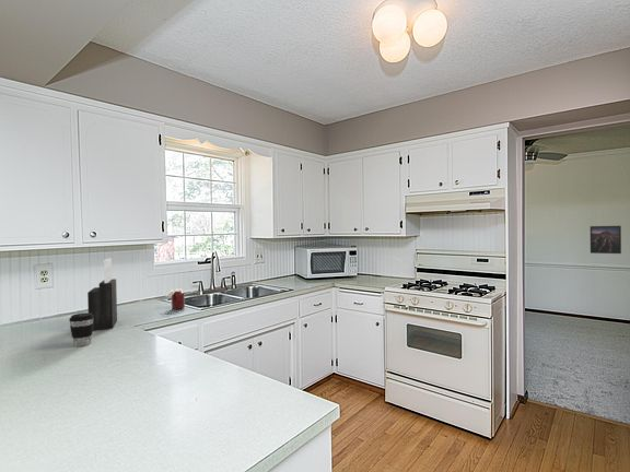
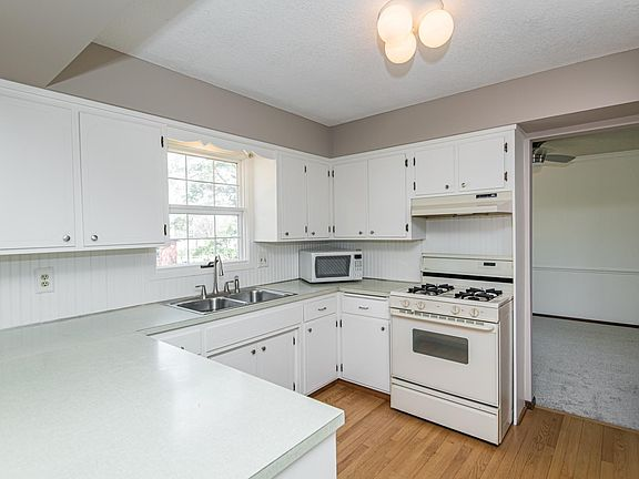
- coffee cup [68,311,94,347]
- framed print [590,225,622,255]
- jar [164,288,186,310]
- knife block [86,257,118,331]
